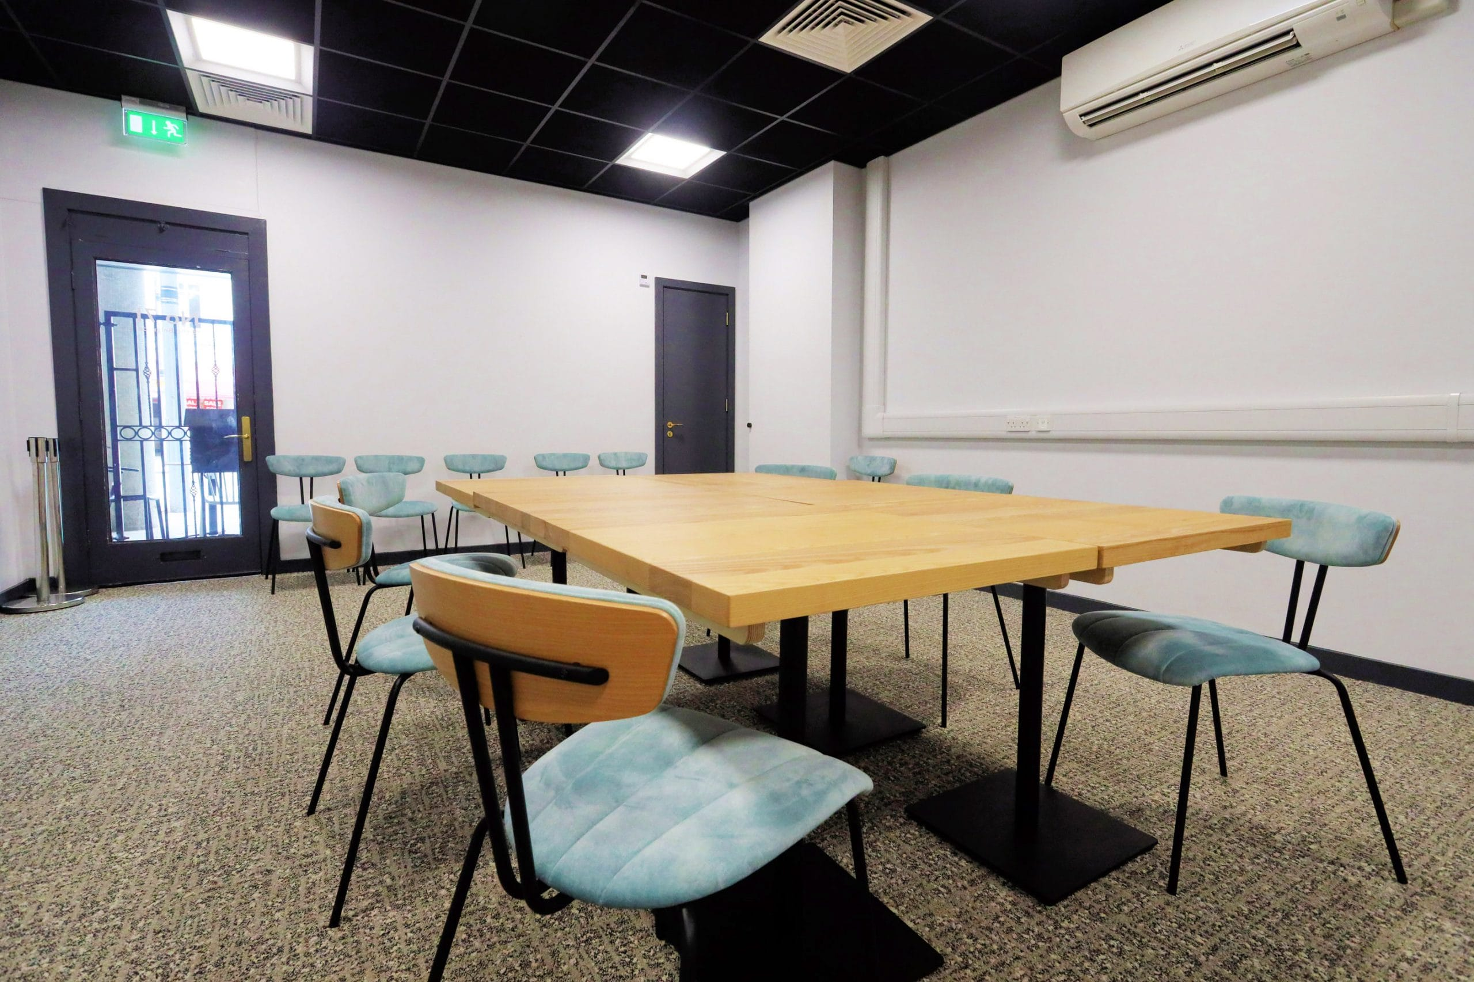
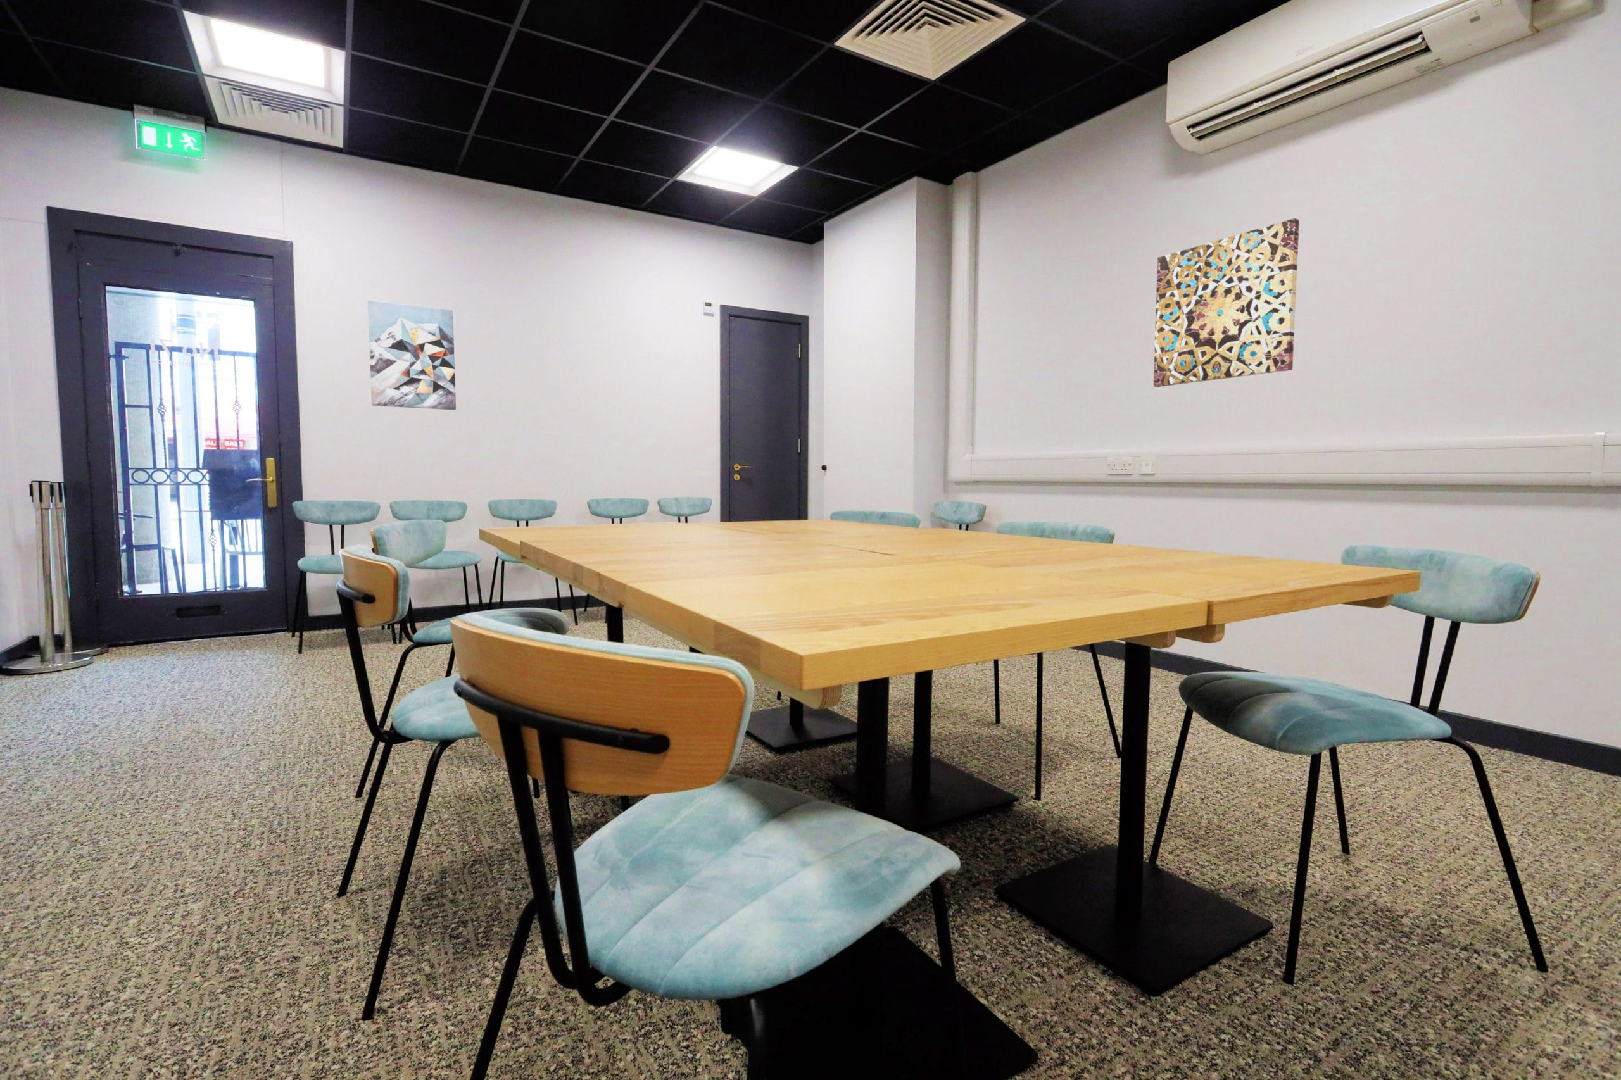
+ wall art [1153,218,1300,387]
+ wall art [368,300,457,410]
